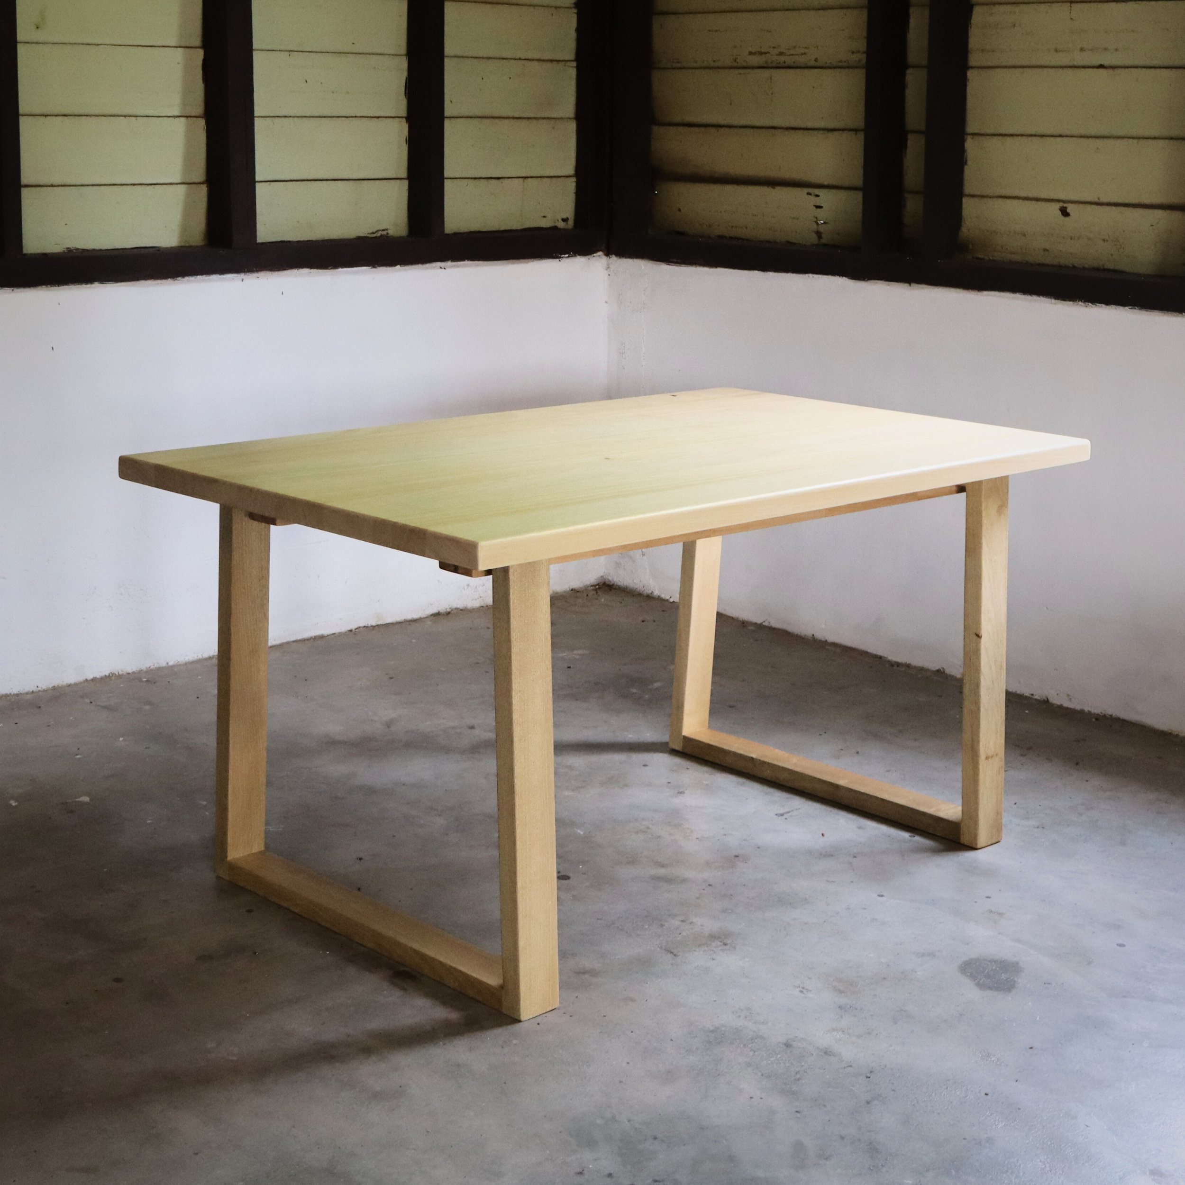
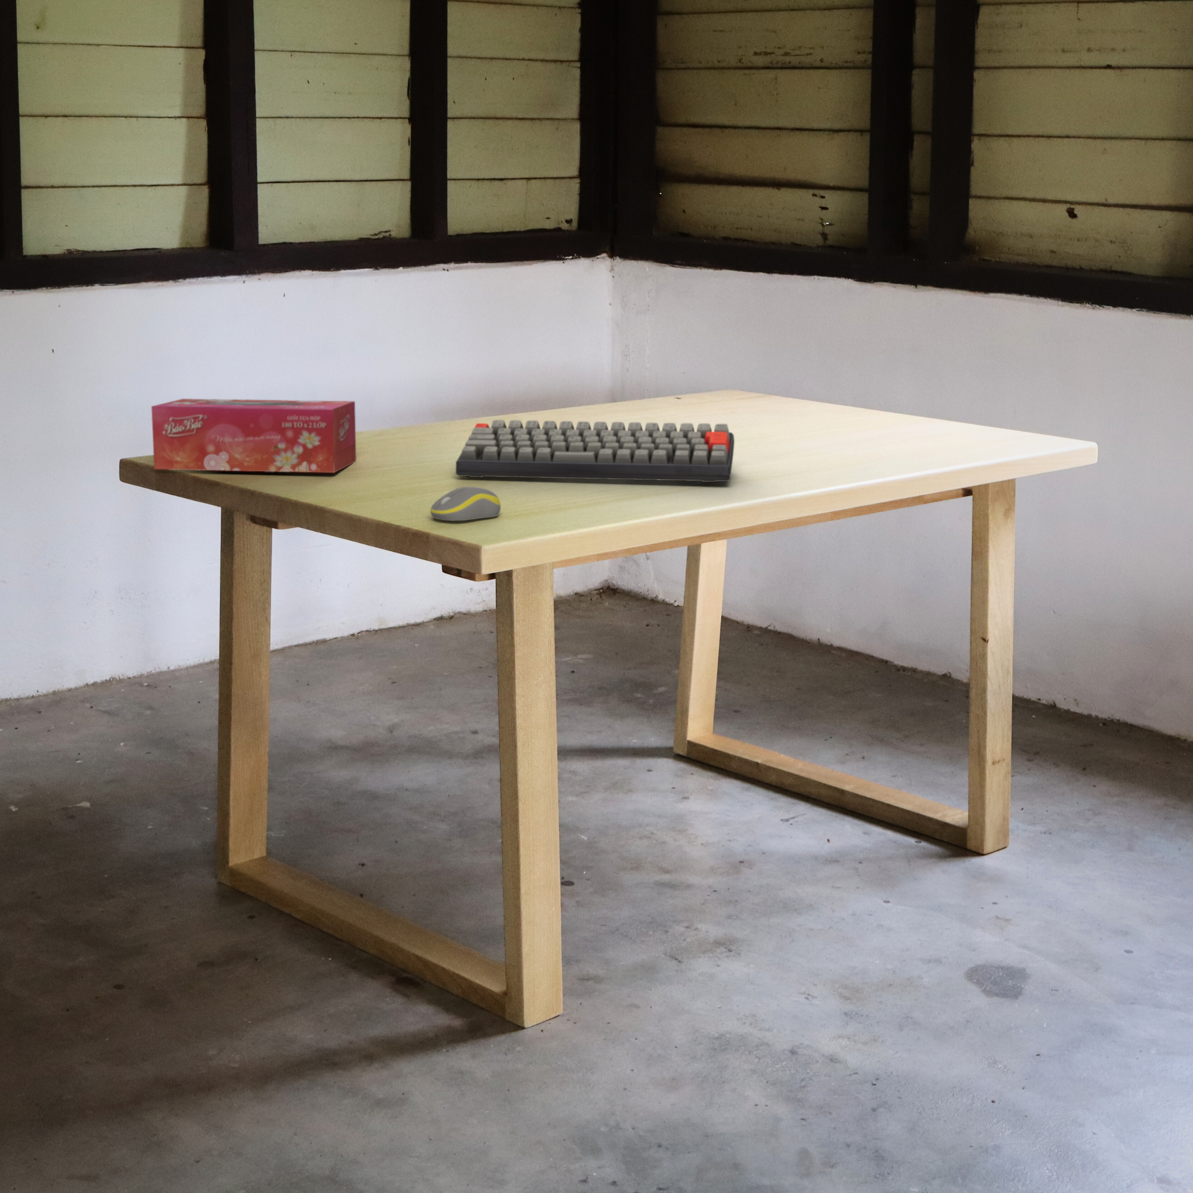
+ computer mouse [429,486,501,521]
+ keyboard [456,420,735,483]
+ tissue box [151,399,356,473]
